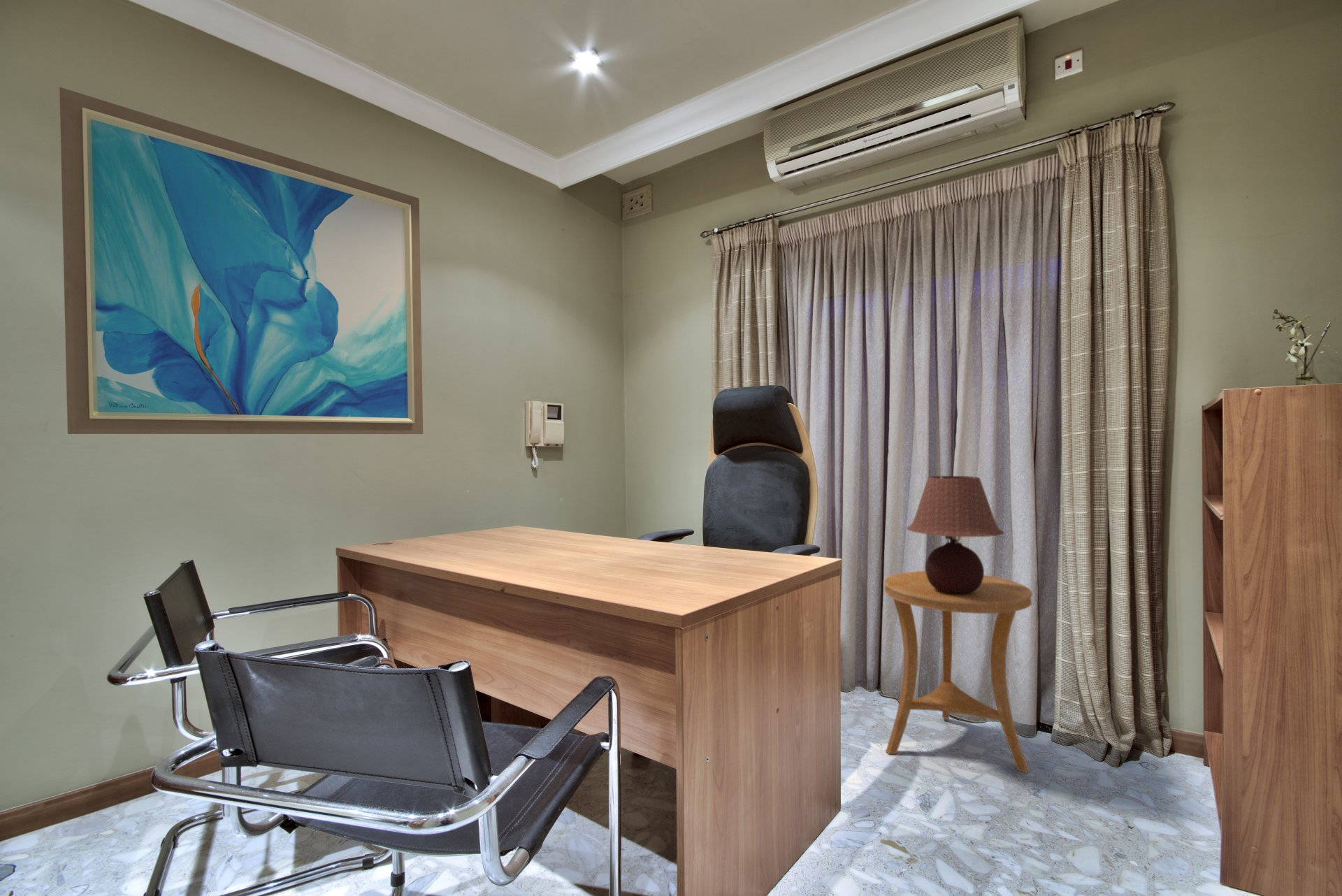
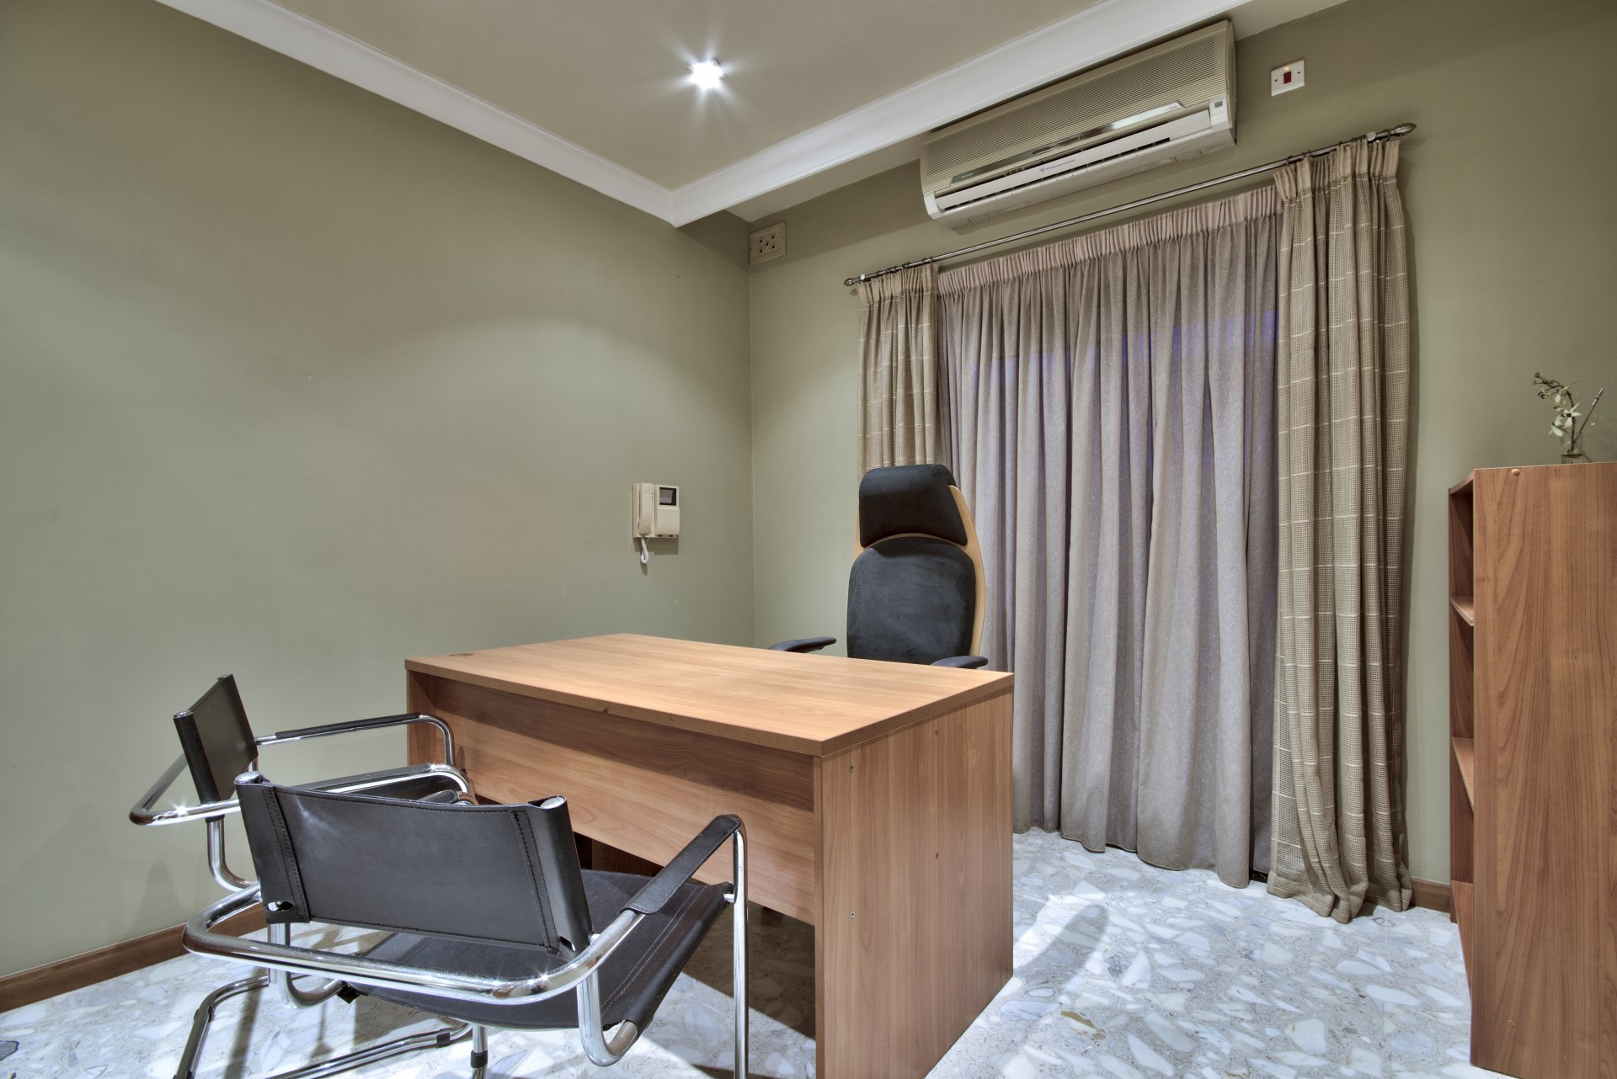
- side table [883,570,1033,774]
- wall art [59,87,424,435]
- table lamp [906,475,1004,594]
